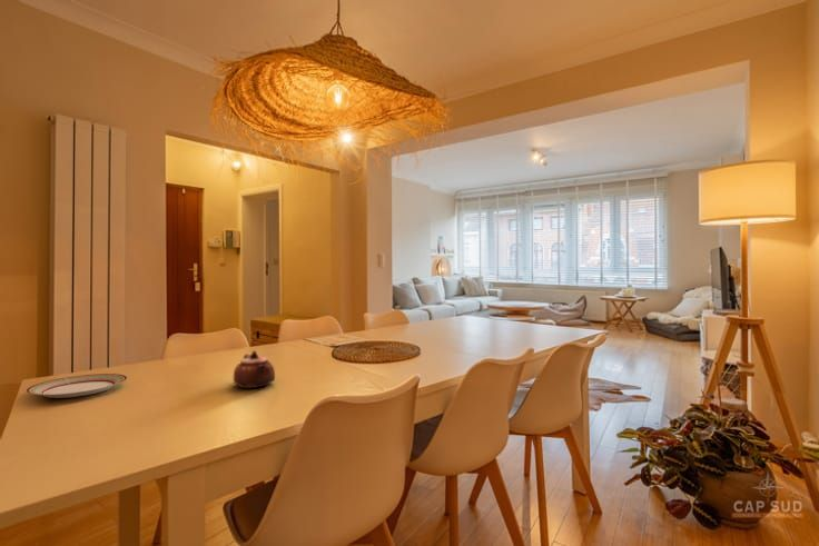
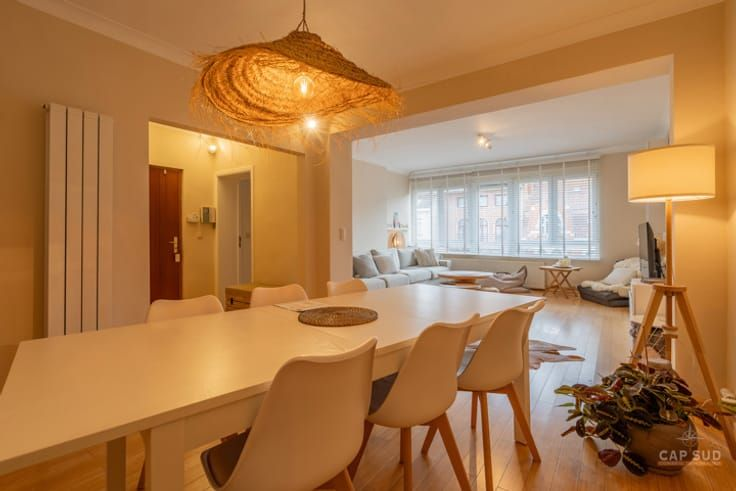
- plate [24,373,129,399]
- teapot [233,349,276,389]
